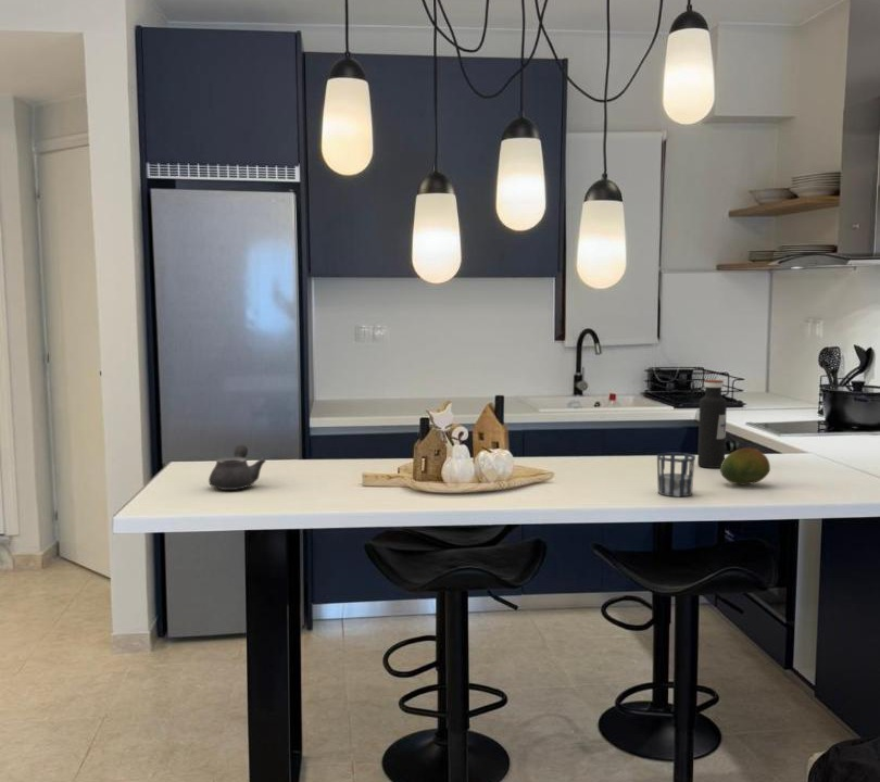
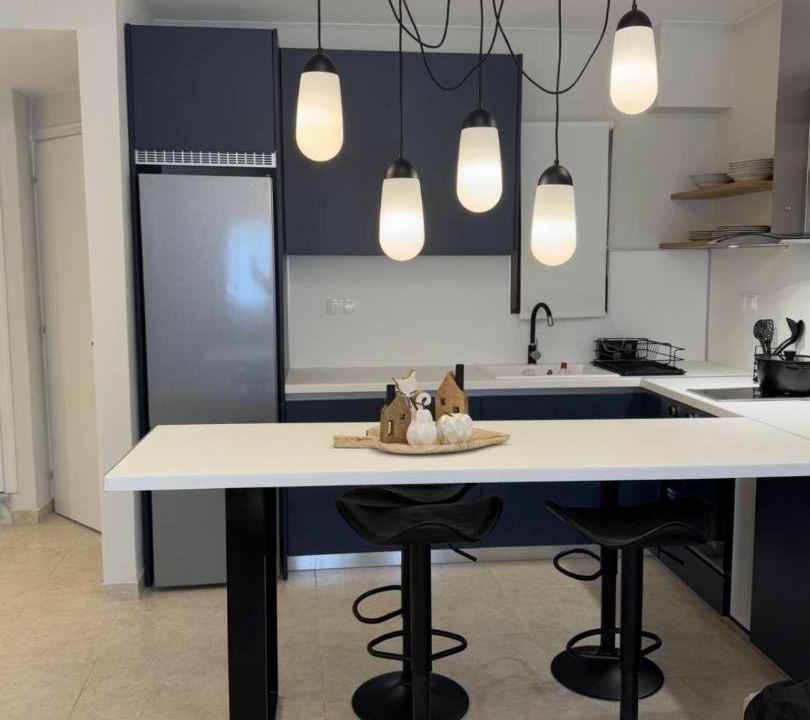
- cup [656,451,696,497]
- teapot [208,443,267,491]
- fruit [719,446,771,485]
- water bottle [696,379,728,469]
